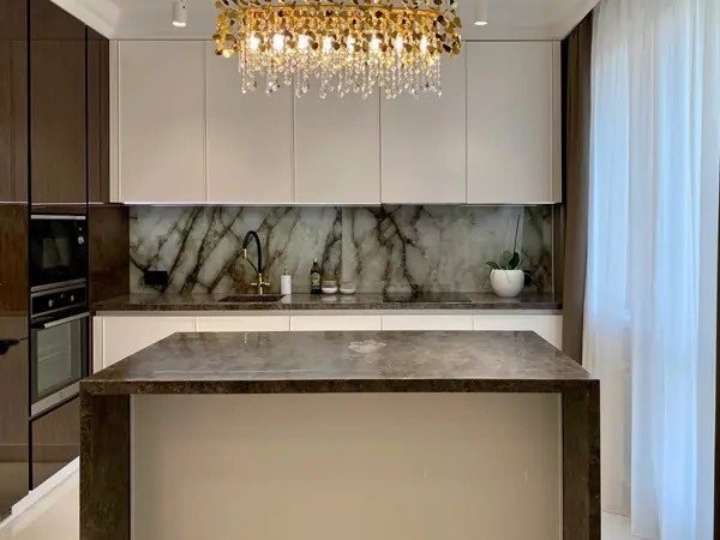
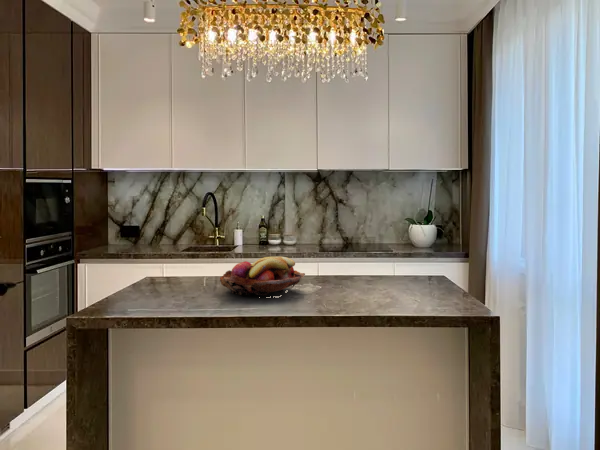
+ fruit basket [219,255,306,298]
